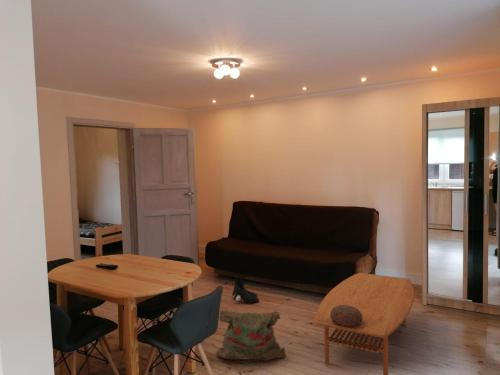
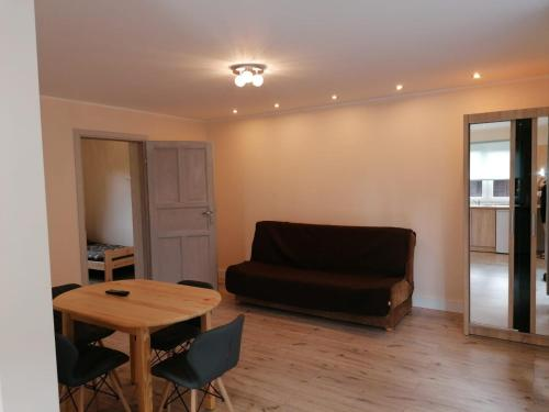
- coffee table [313,272,415,375]
- bag [215,309,286,361]
- boots [231,276,260,304]
- decorative bowl [330,305,362,327]
